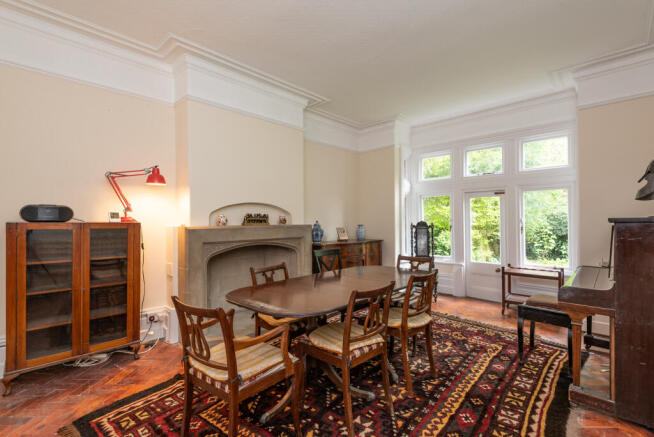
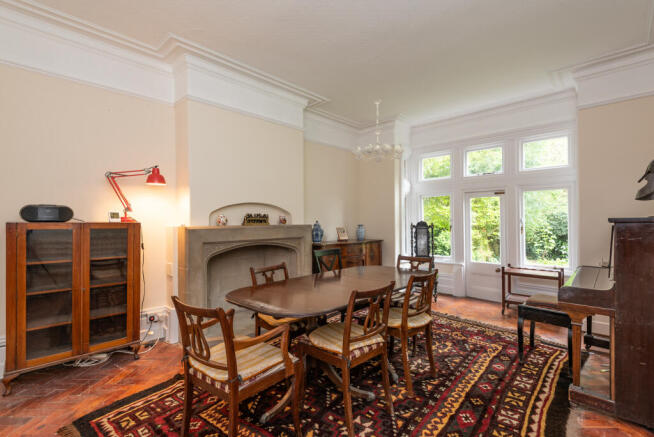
+ chandelier [352,99,405,163]
